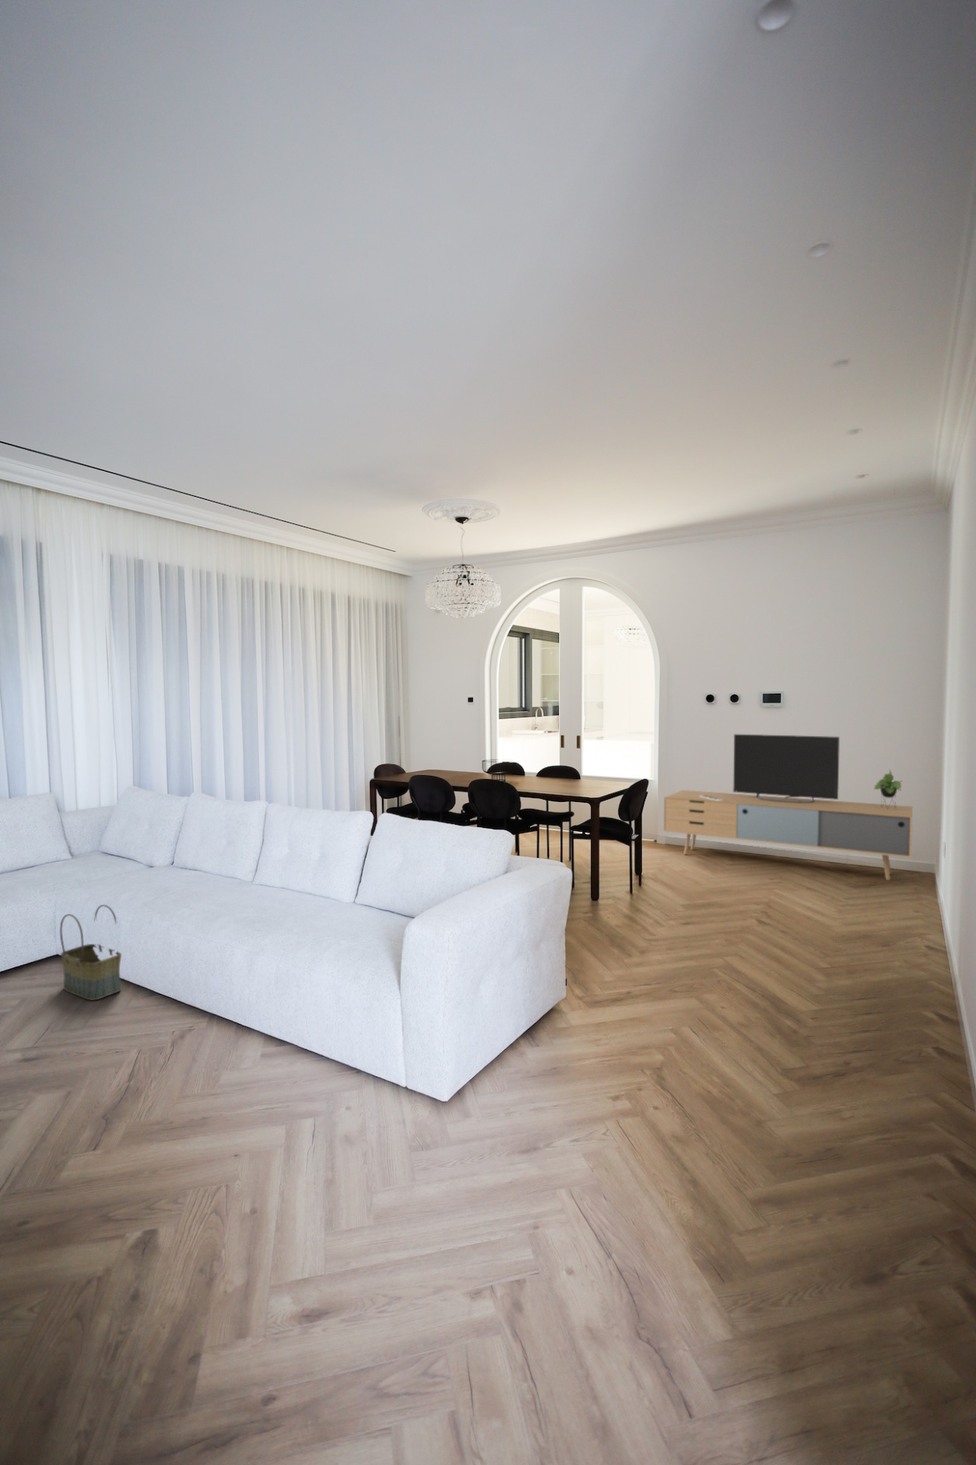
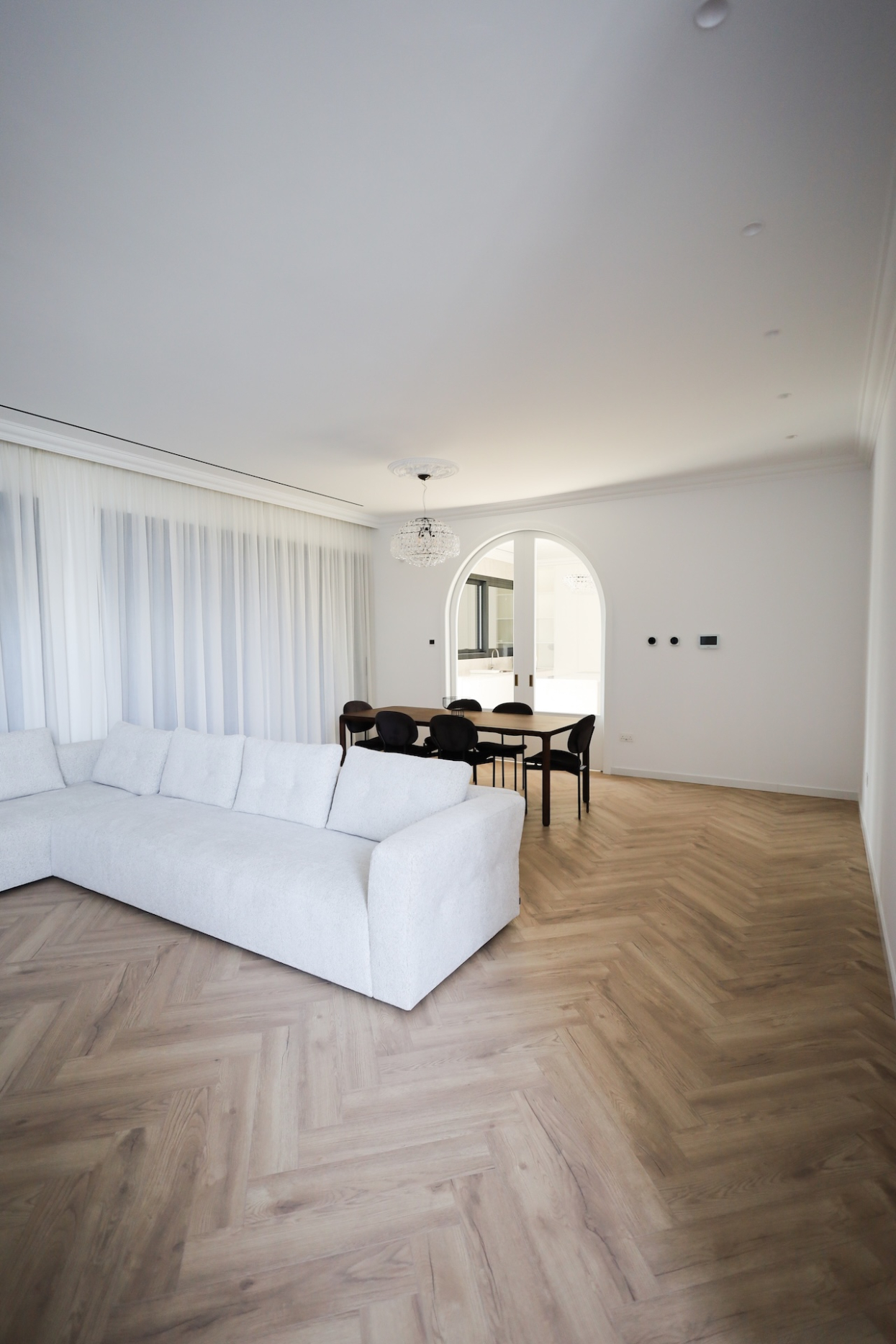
- media console [663,734,913,881]
- basket [60,904,122,1002]
